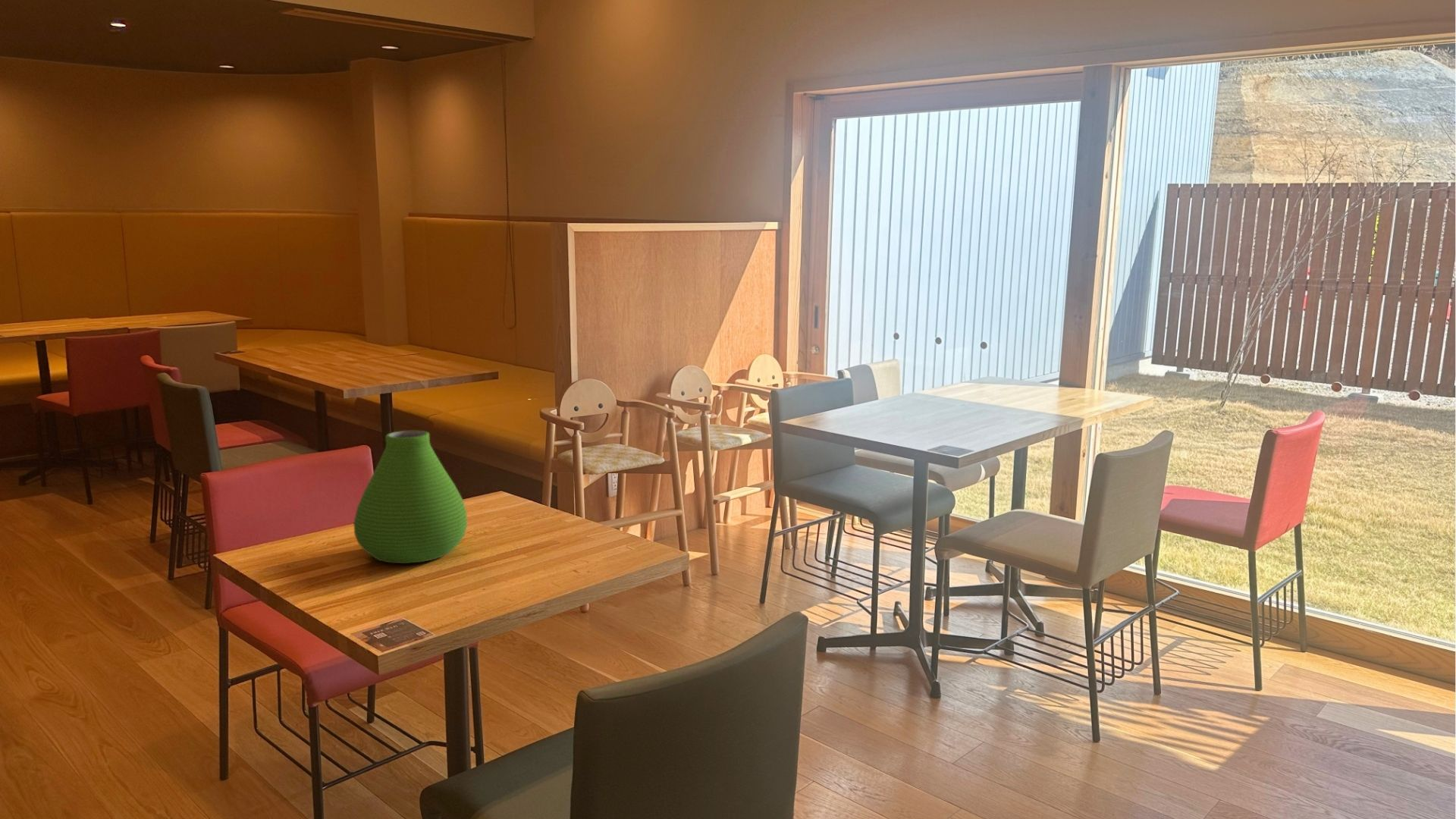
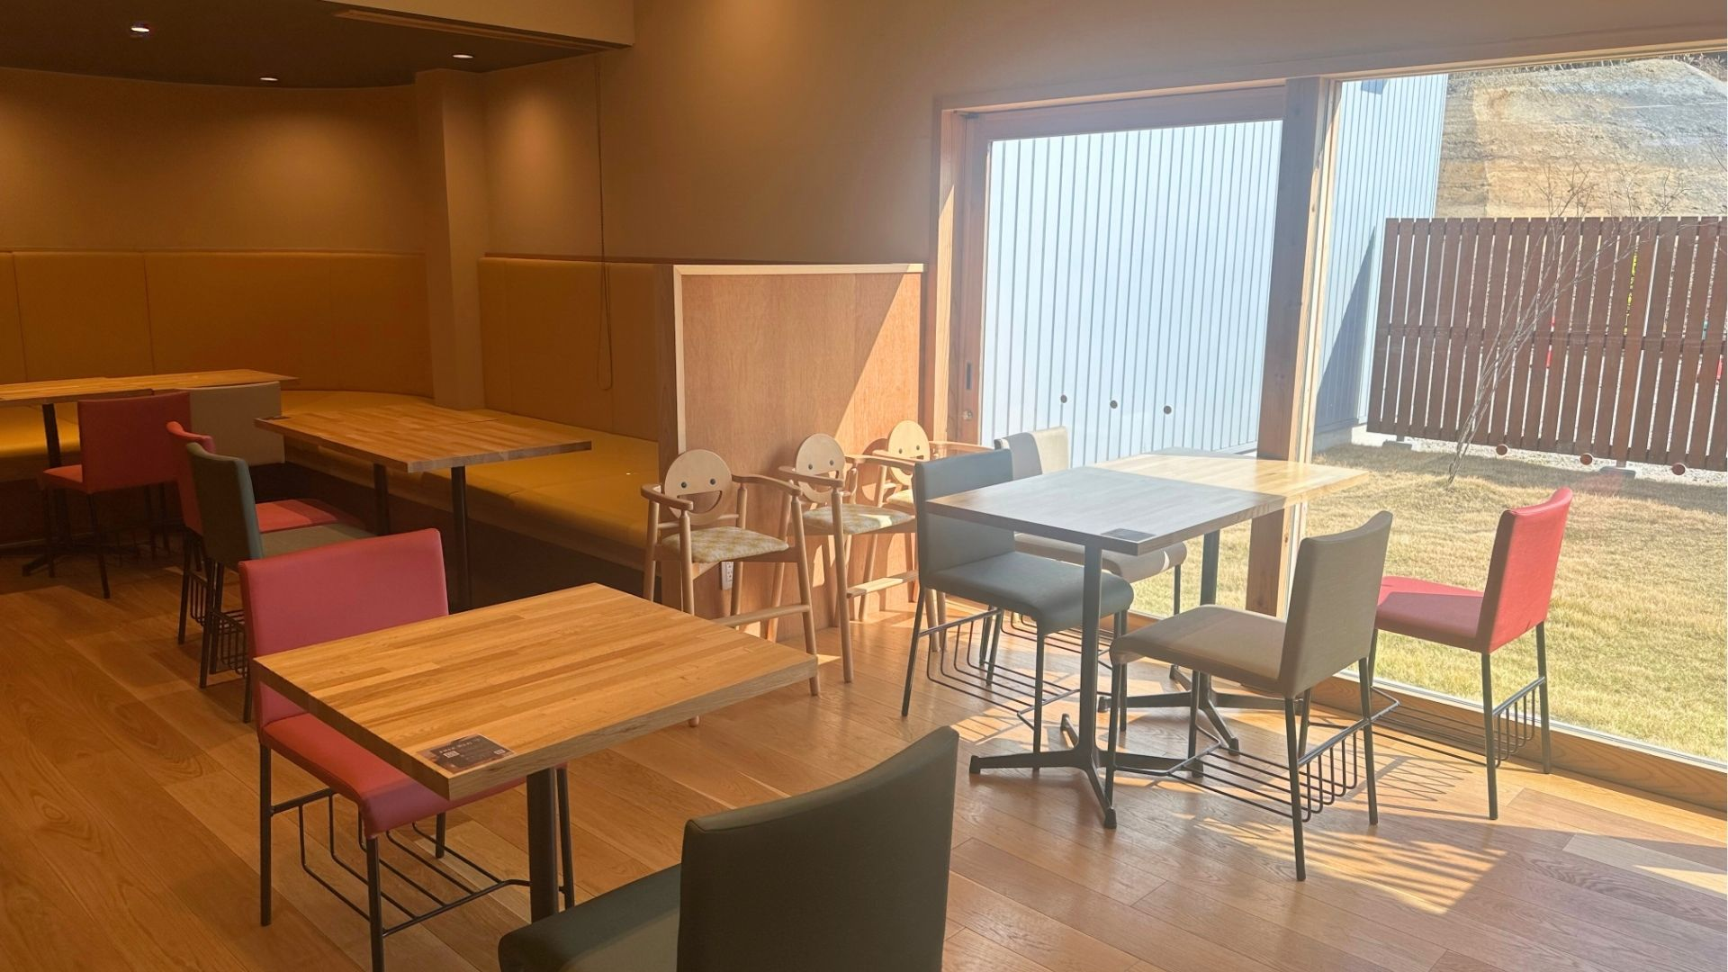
- vase [353,430,468,564]
